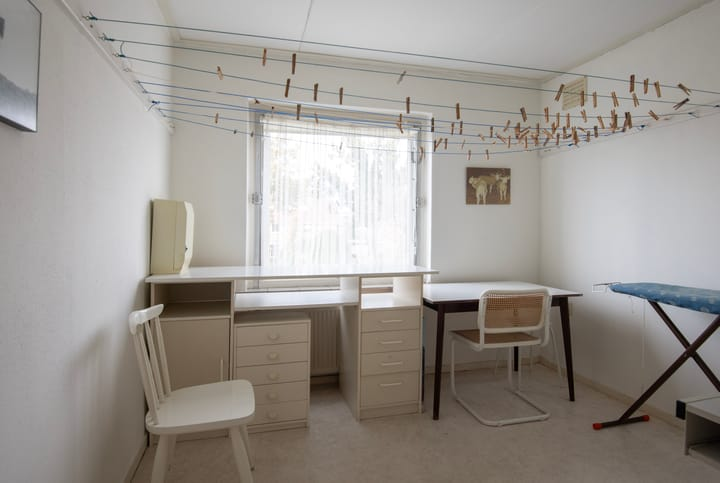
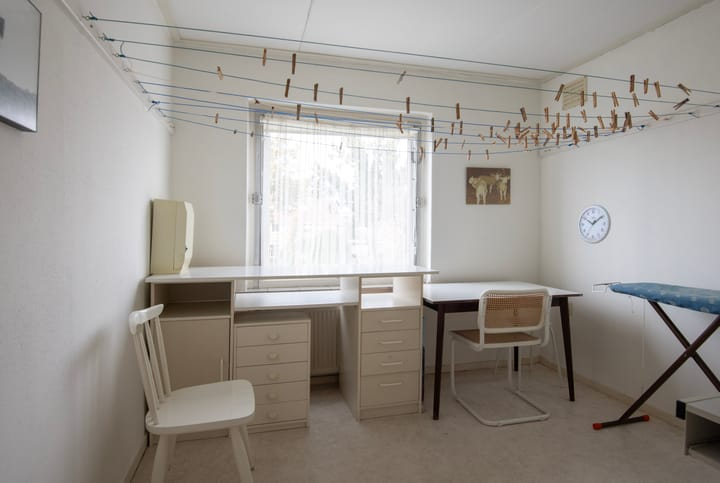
+ wall clock [577,204,612,245]
